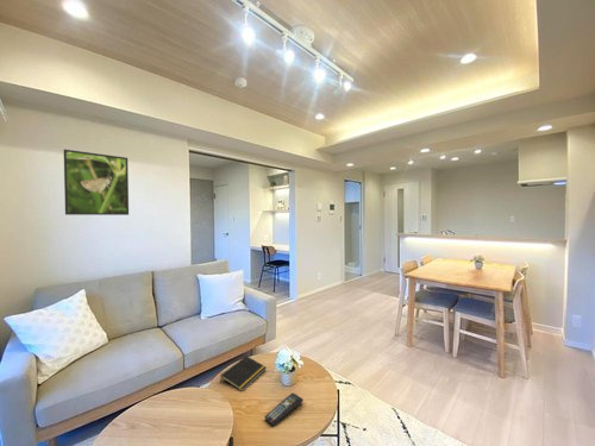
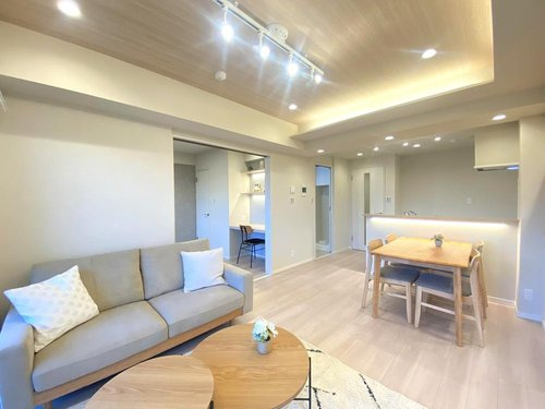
- notepad [219,354,268,392]
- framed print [63,149,130,216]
- remote control [264,392,303,427]
